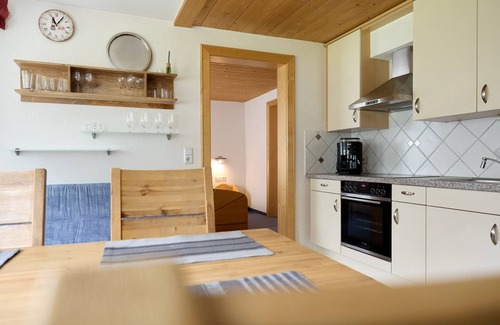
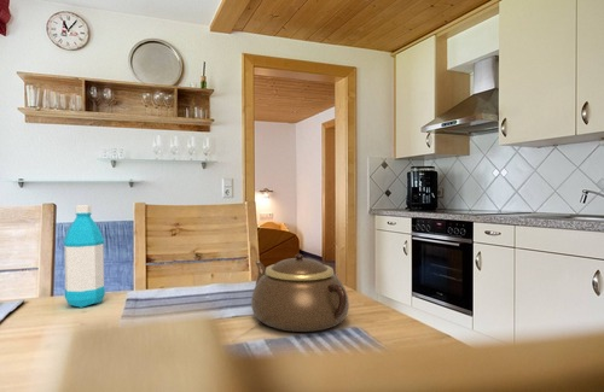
+ water bottle [63,204,106,309]
+ teapot [250,253,350,333]
